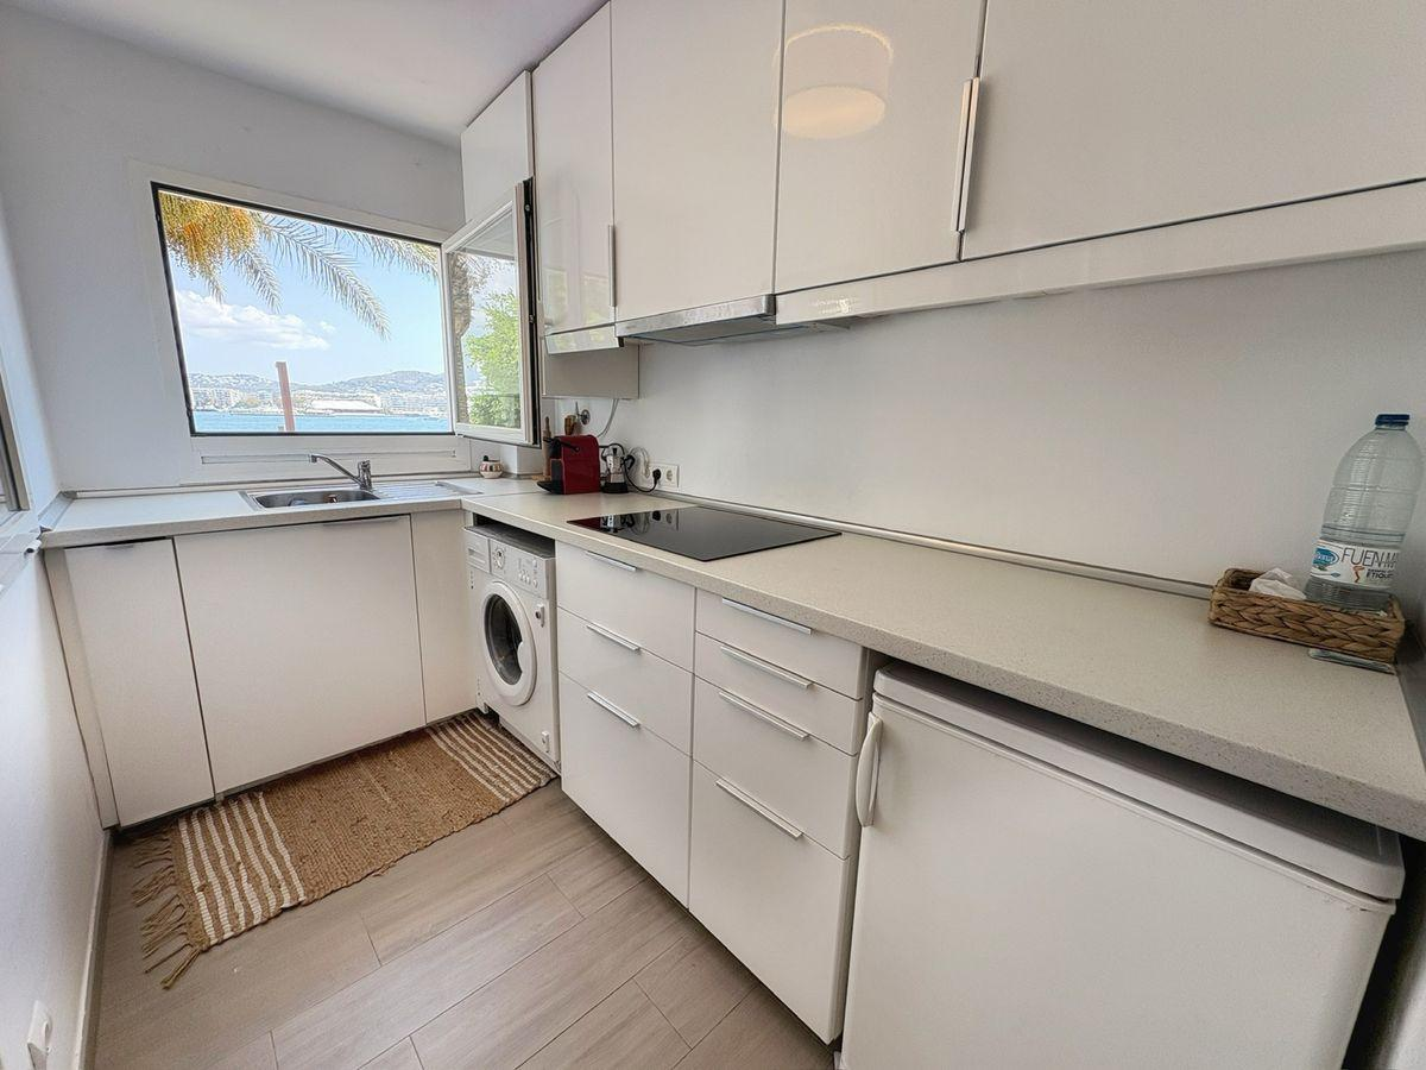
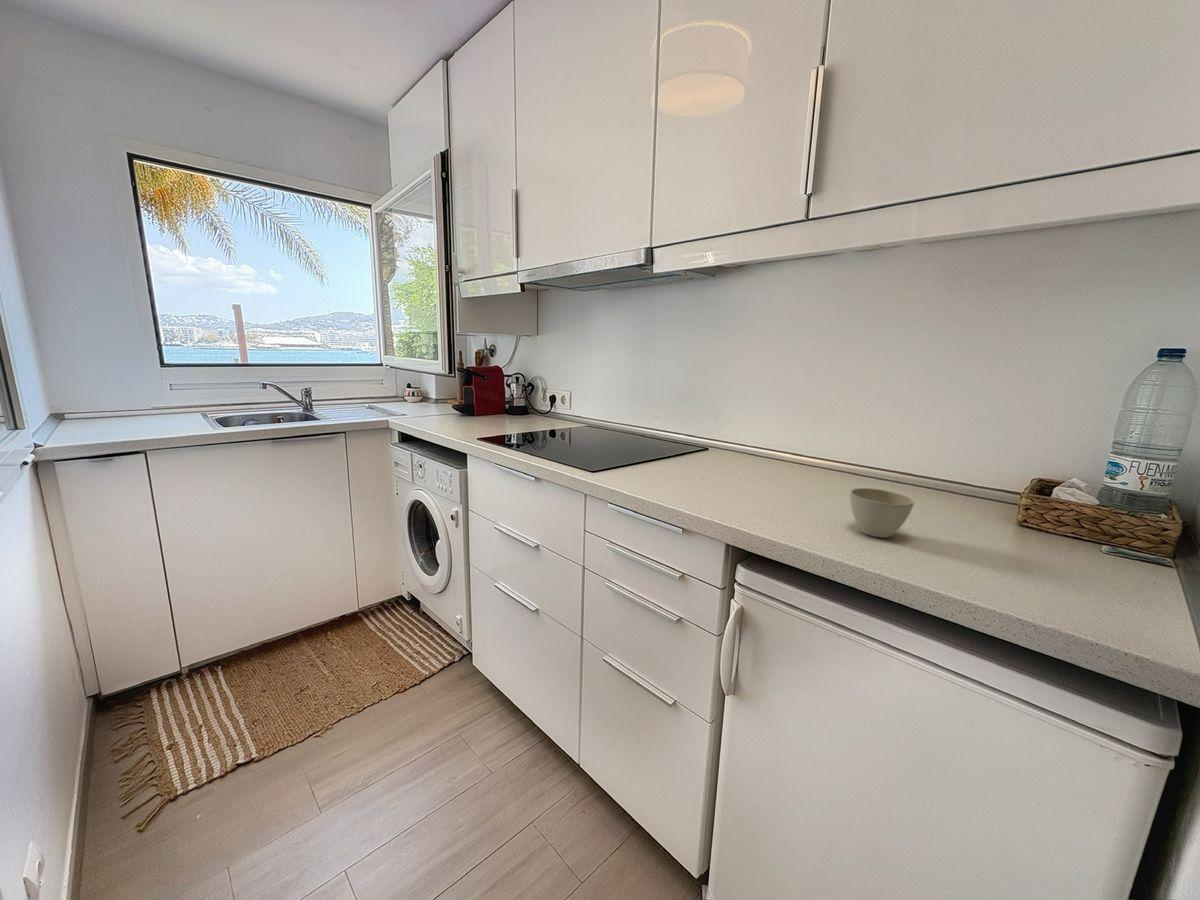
+ flower pot [849,487,916,539]
